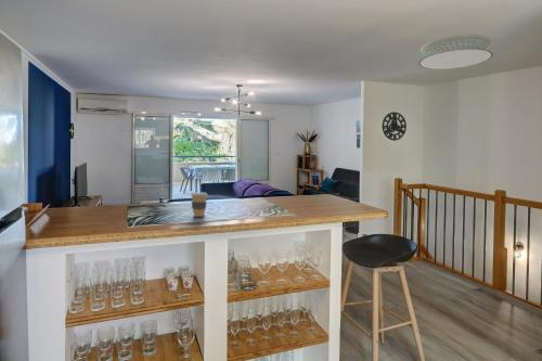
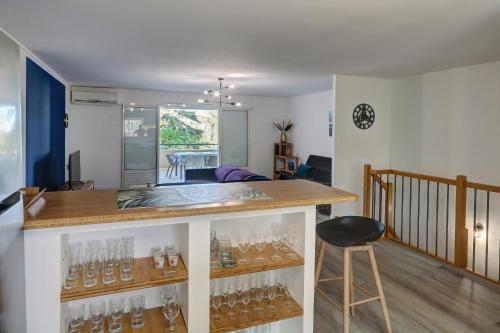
- ceiling light [418,34,493,70]
- coffee cup [190,192,209,218]
